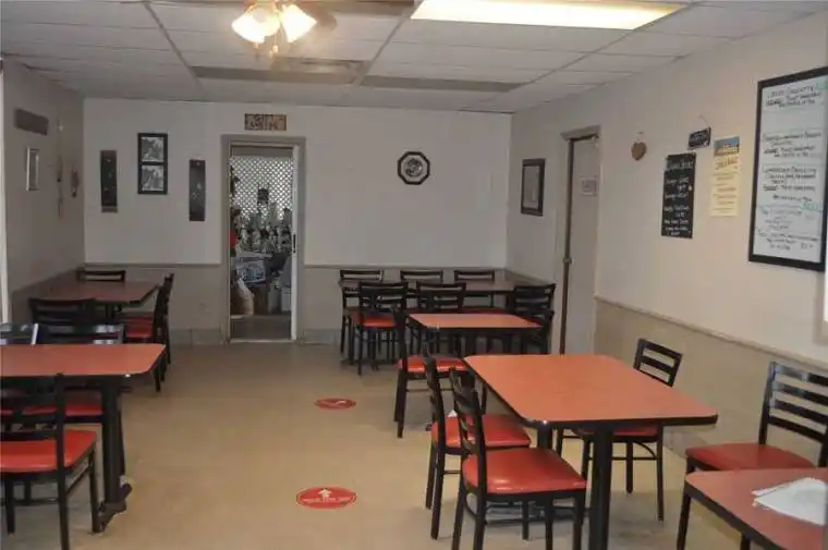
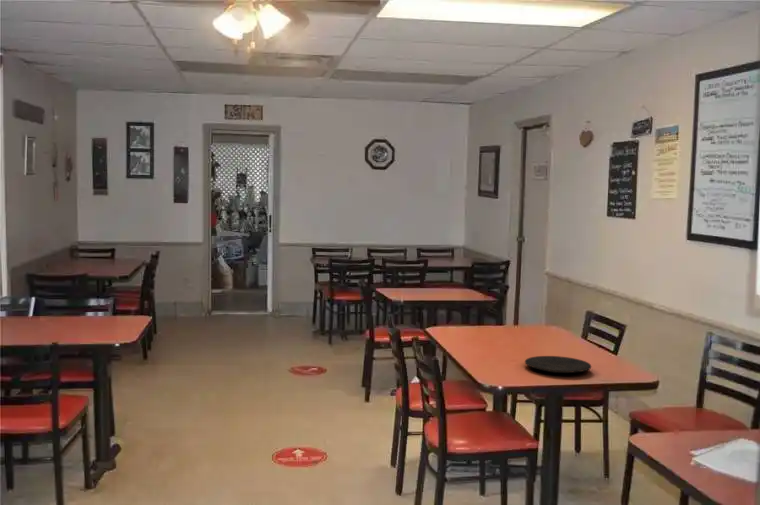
+ plate [524,355,592,374]
